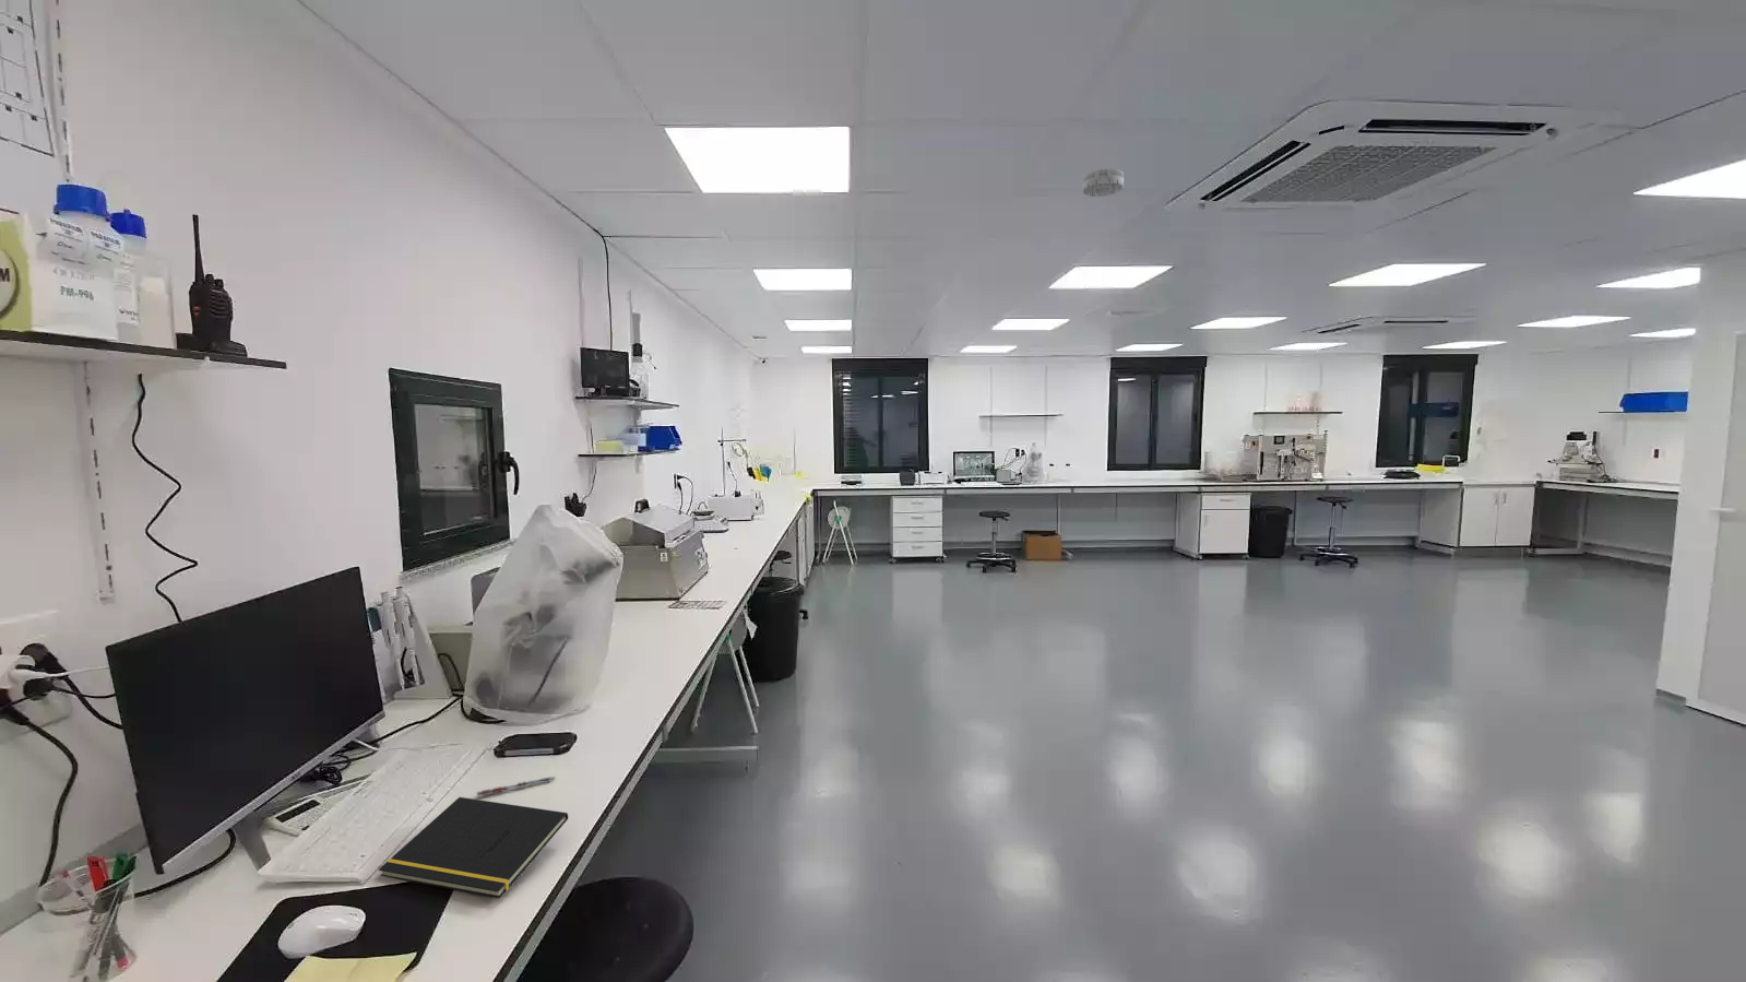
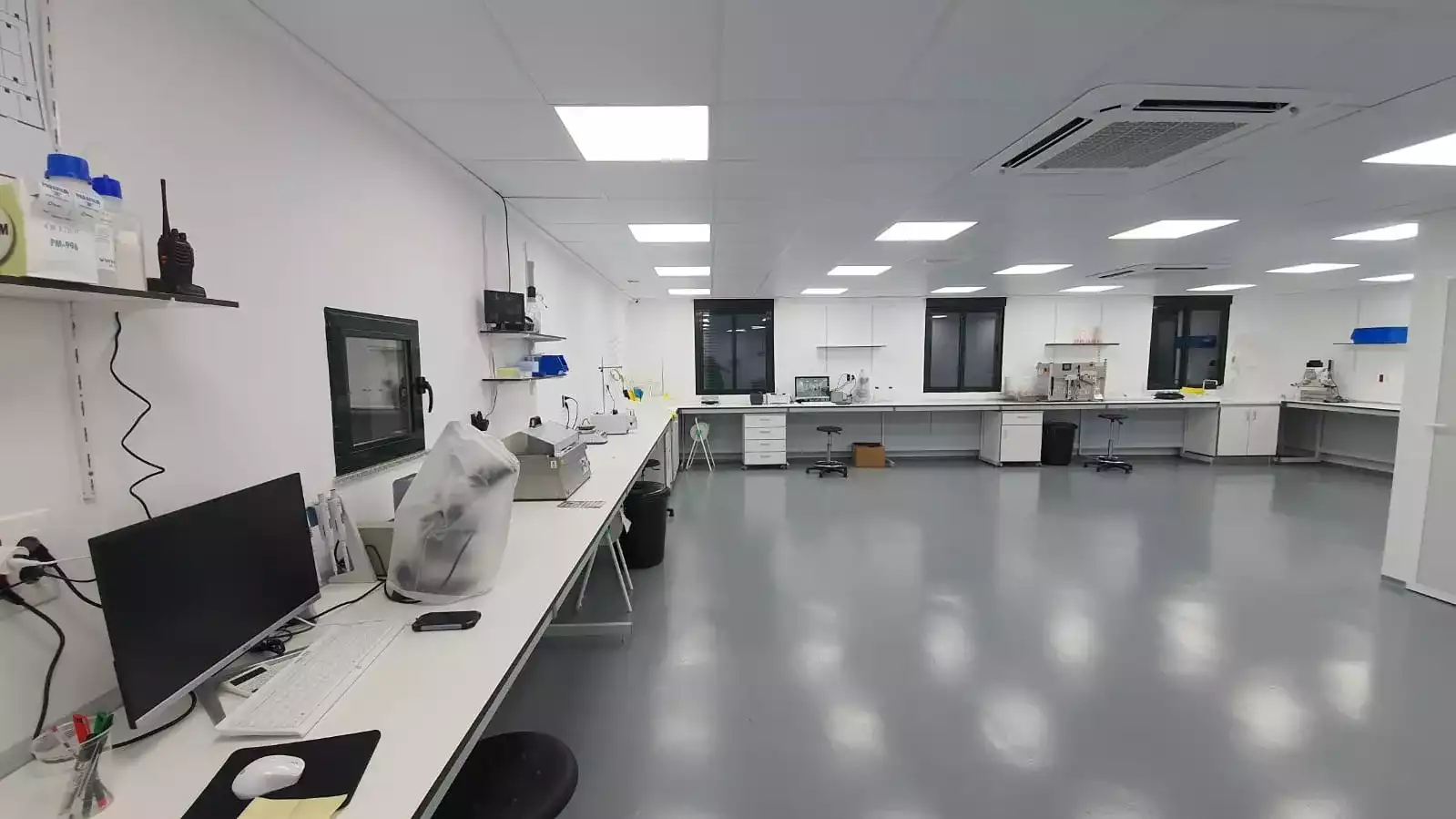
- pen [476,776,555,797]
- notepad [378,796,568,899]
- smoke detector [1082,167,1125,198]
